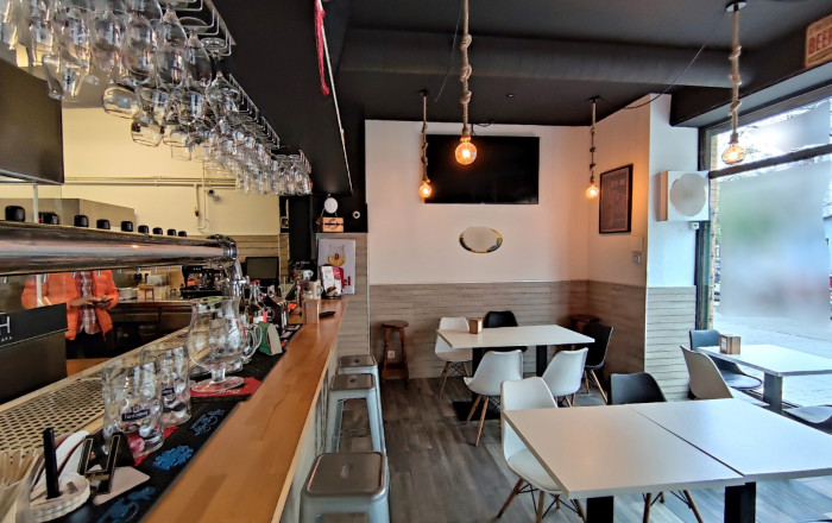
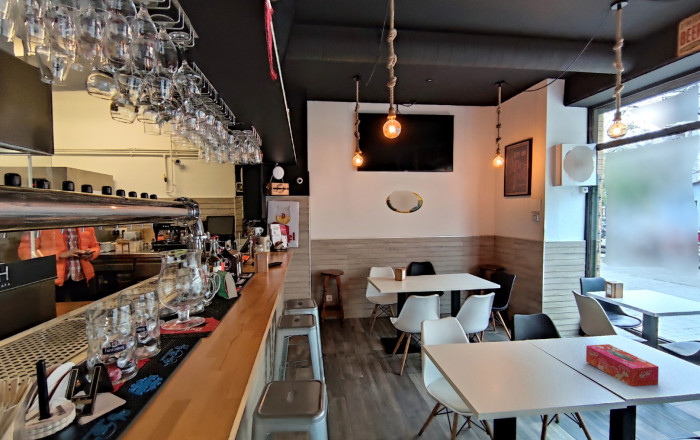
+ tissue box [585,343,660,387]
